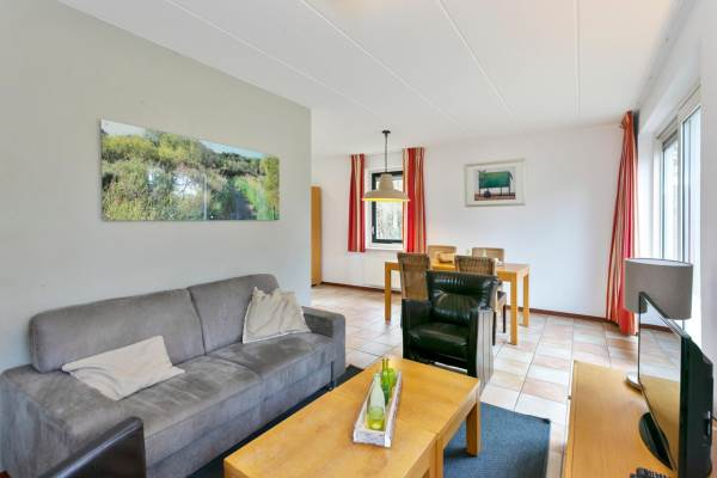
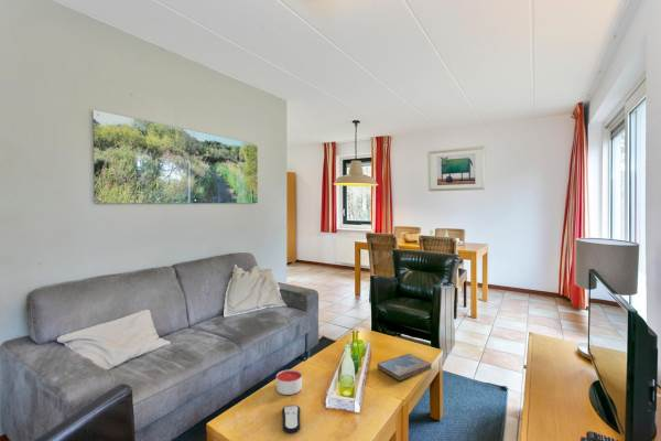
+ remote control [281,405,302,434]
+ hardcover book [377,353,433,381]
+ candle [275,368,303,396]
